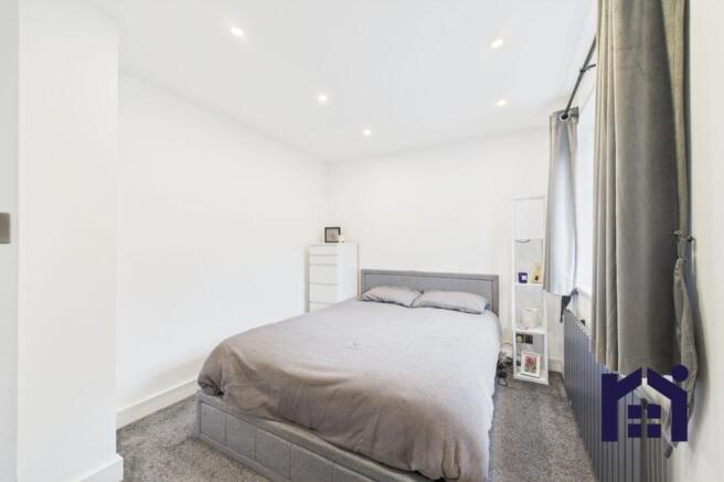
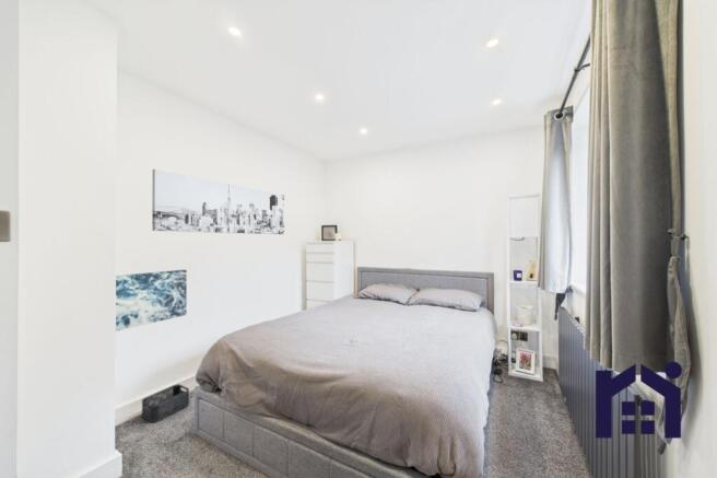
+ wall art [115,269,188,333]
+ storage bin [141,383,190,423]
+ wall art [151,168,285,235]
